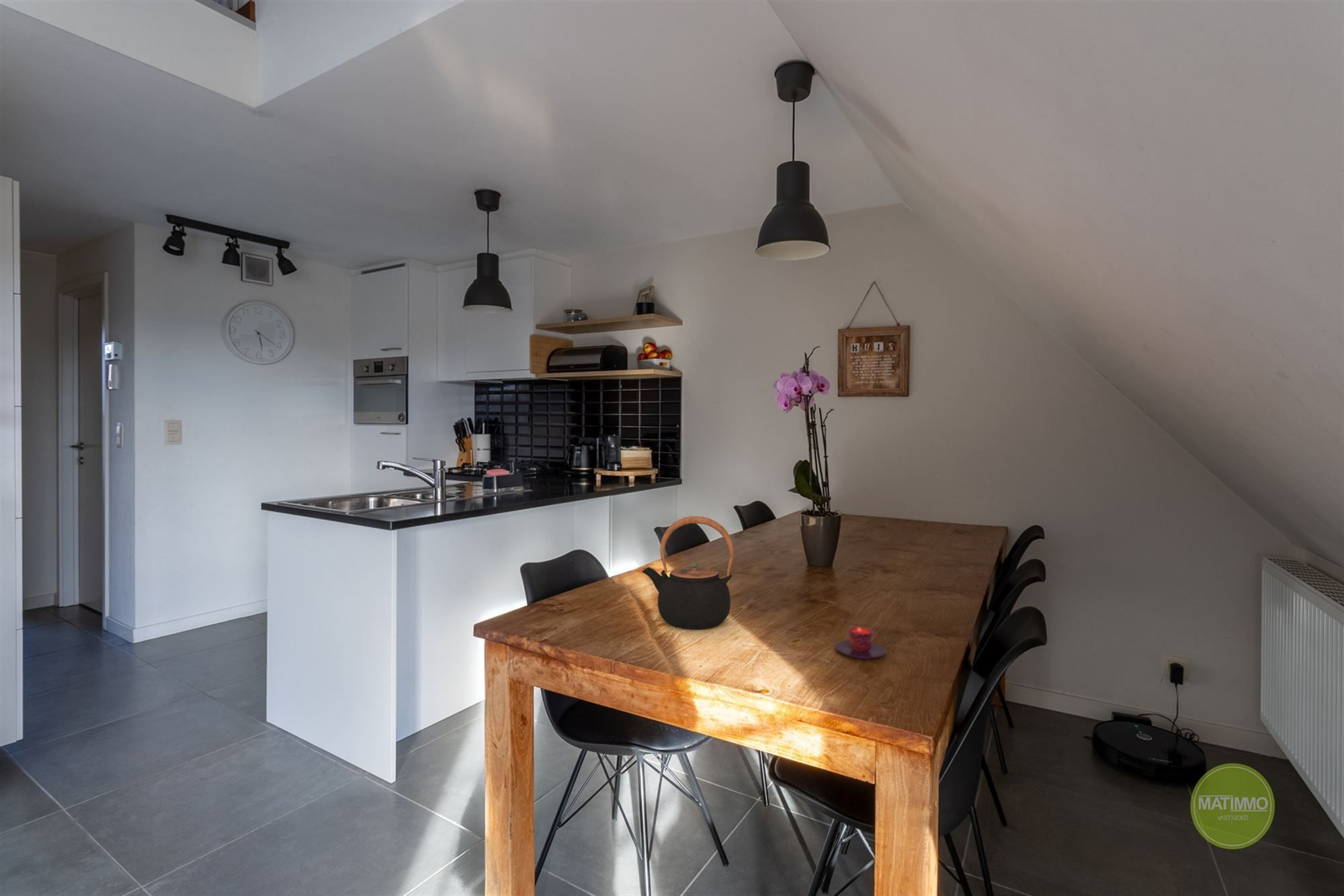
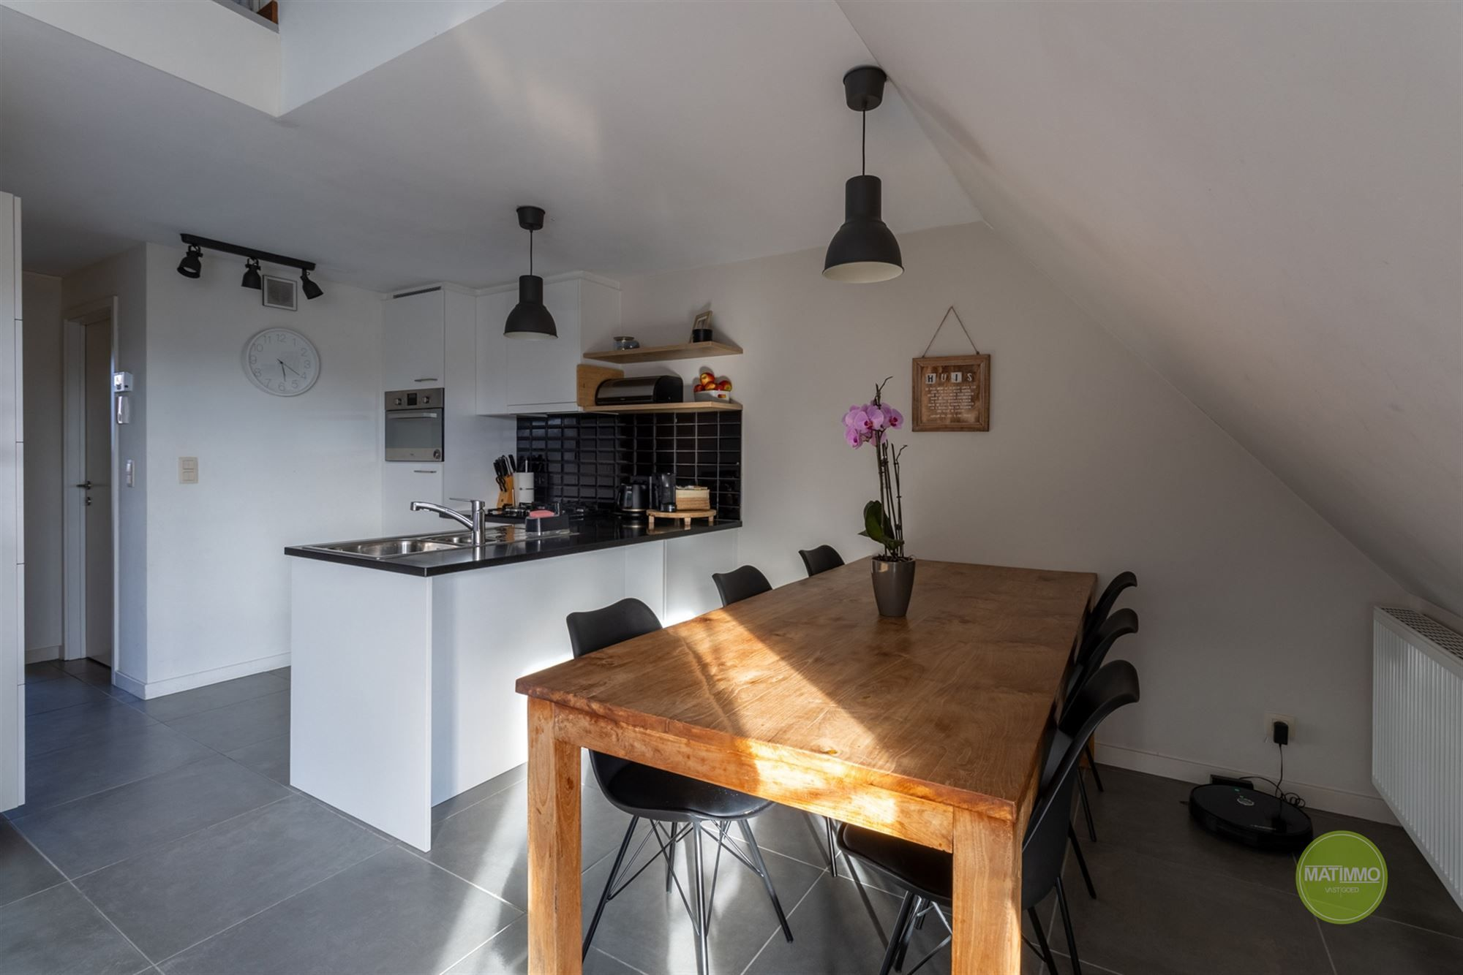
- teacup [835,626,887,659]
- teapot [642,516,734,630]
